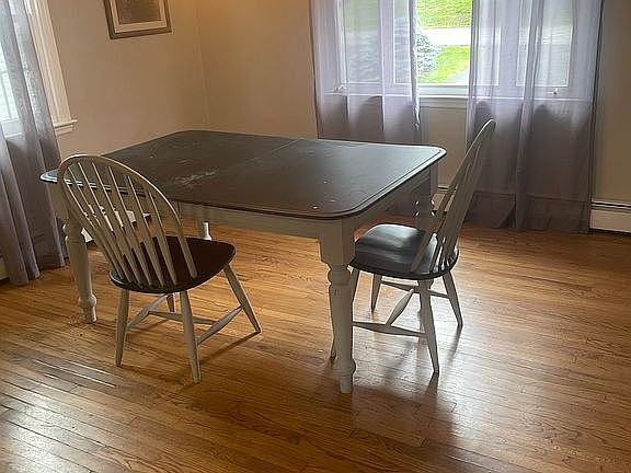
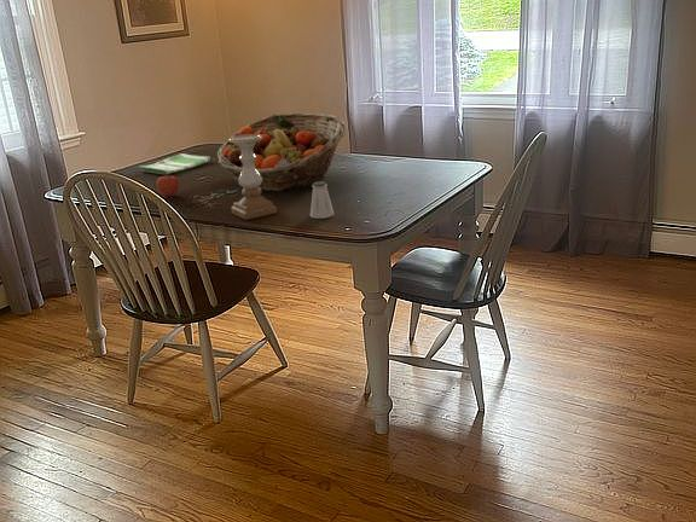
+ apple [156,174,180,198]
+ saltshaker [309,181,335,220]
+ fruit basket [216,112,347,192]
+ candle holder [227,134,278,221]
+ dish towel [138,152,211,175]
